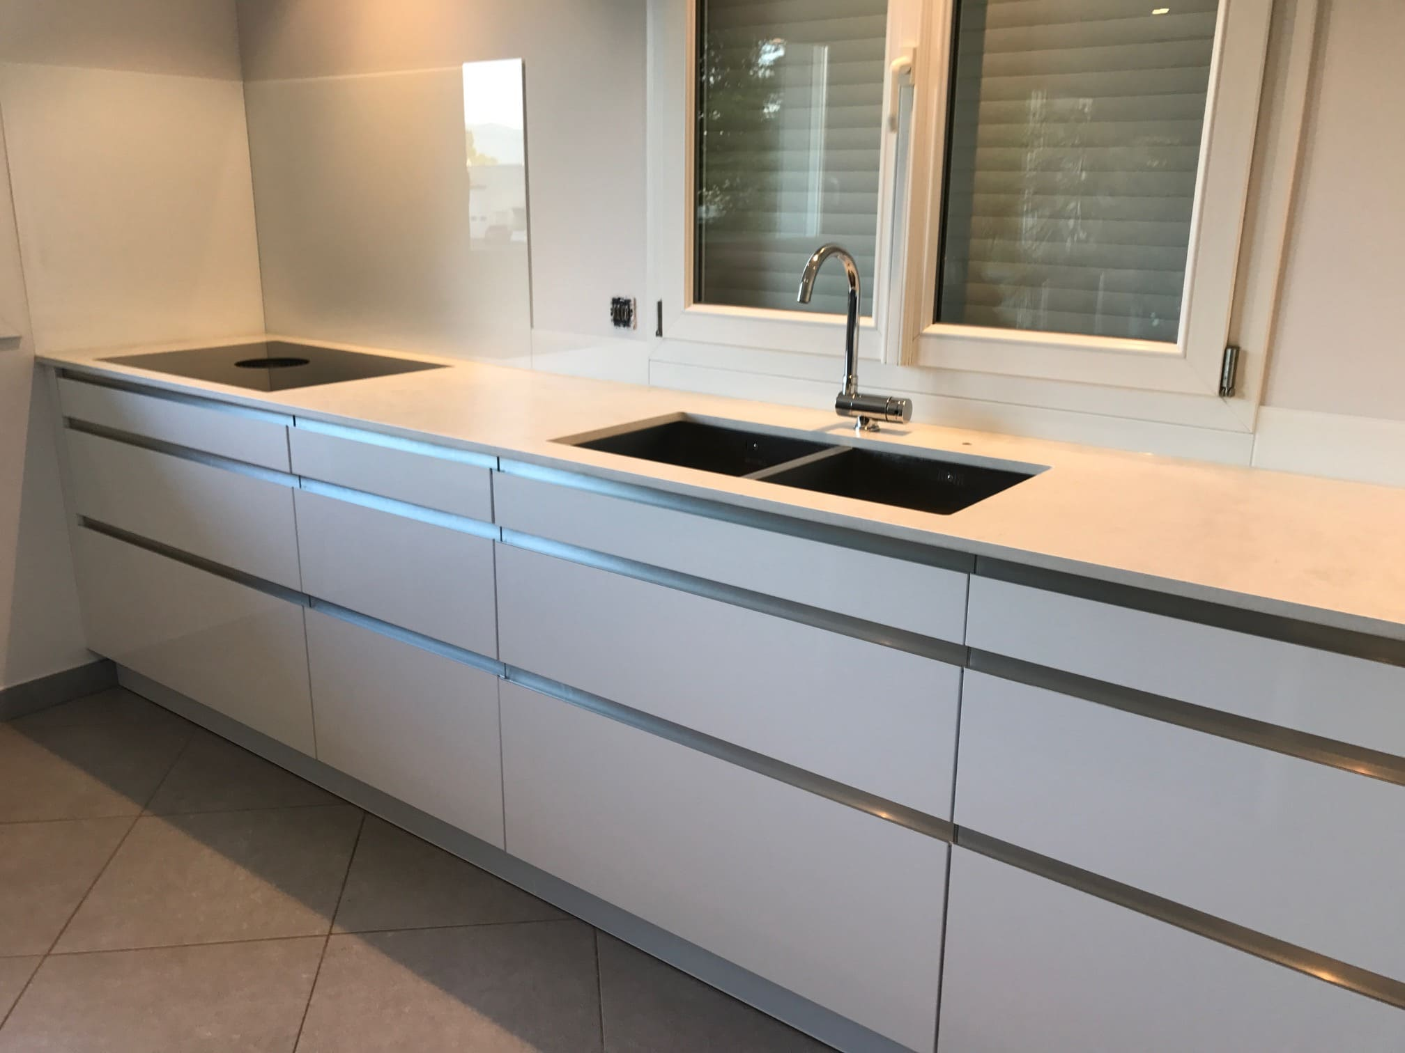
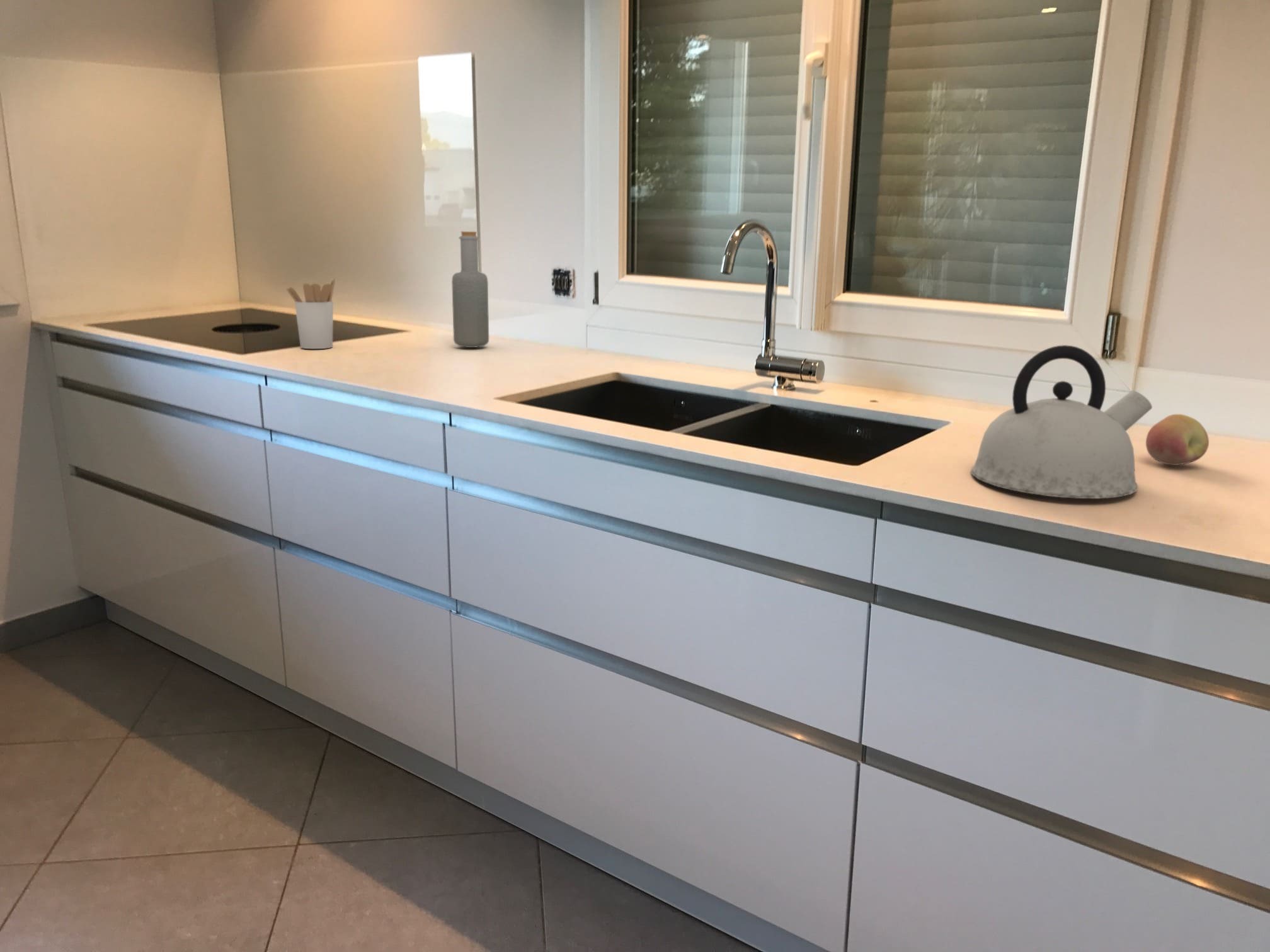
+ utensil holder [286,278,336,349]
+ kettle [970,344,1153,499]
+ fruit [1145,414,1210,466]
+ bottle [451,231,489,348]
